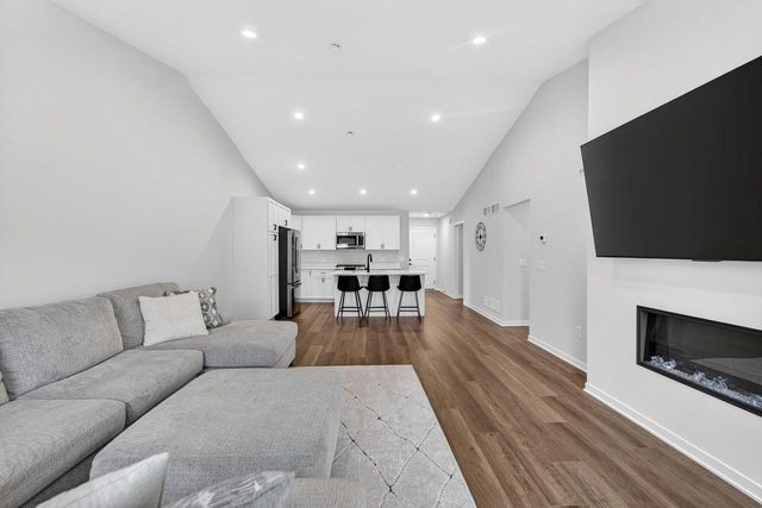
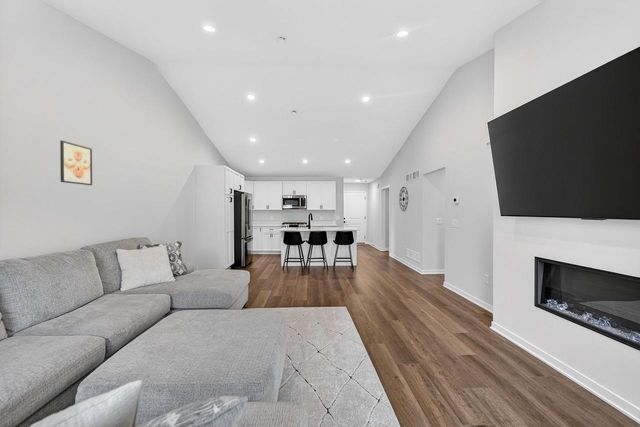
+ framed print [59,140,93,186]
